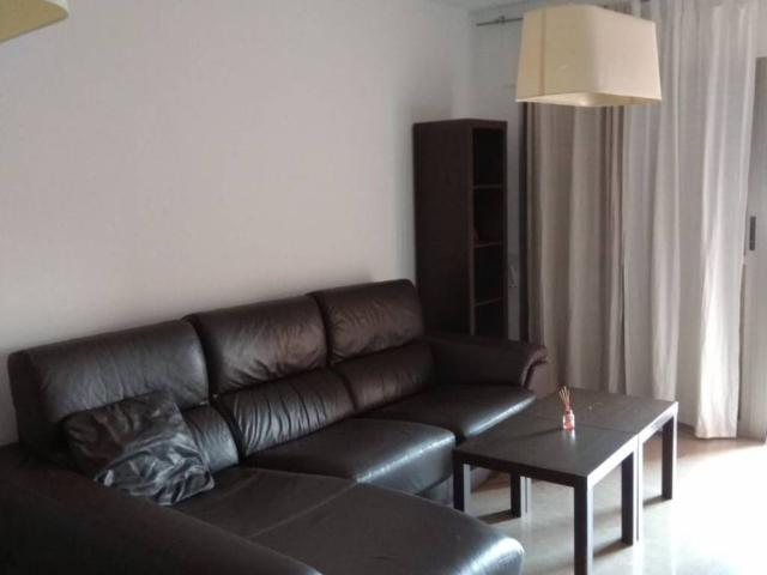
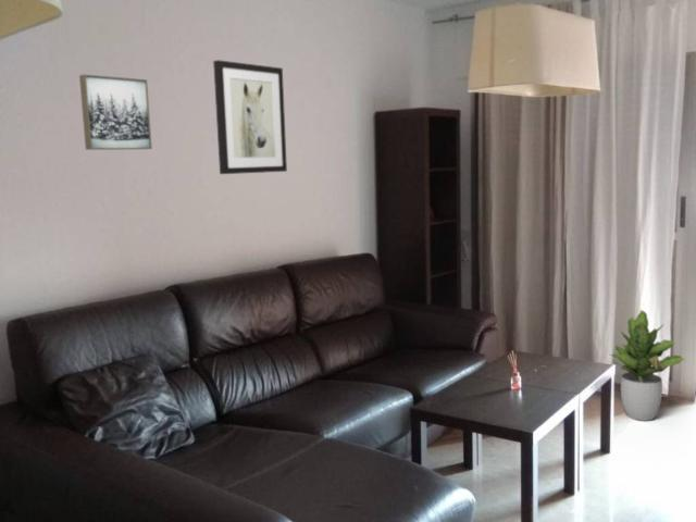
+ wall art [78,73,153,151]
+ potted plant [610,309,685,422]
+ wall art [212,59,288,175]
